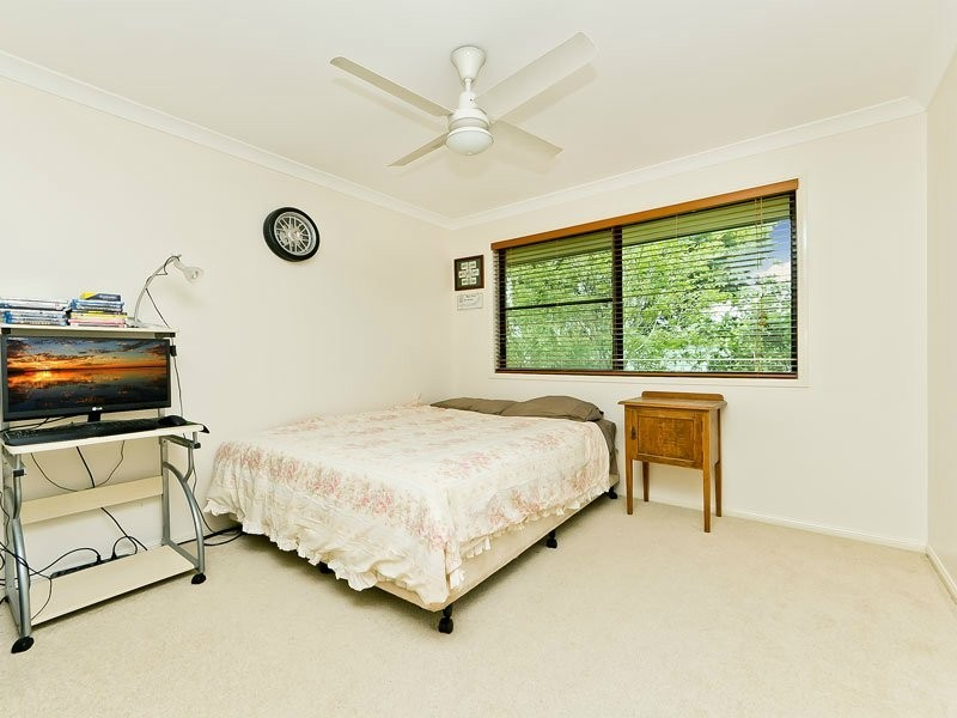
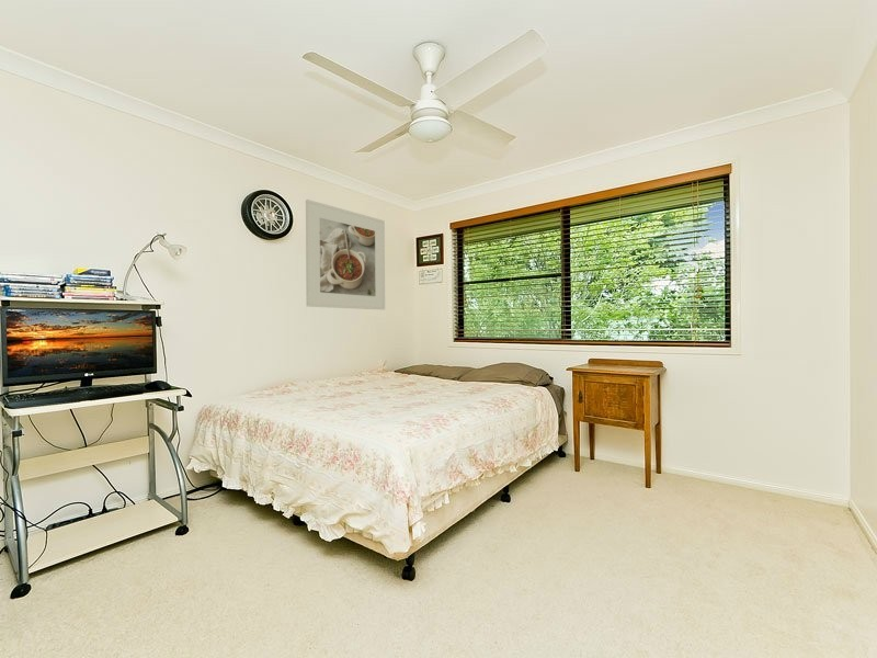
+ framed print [305,198,386,310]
